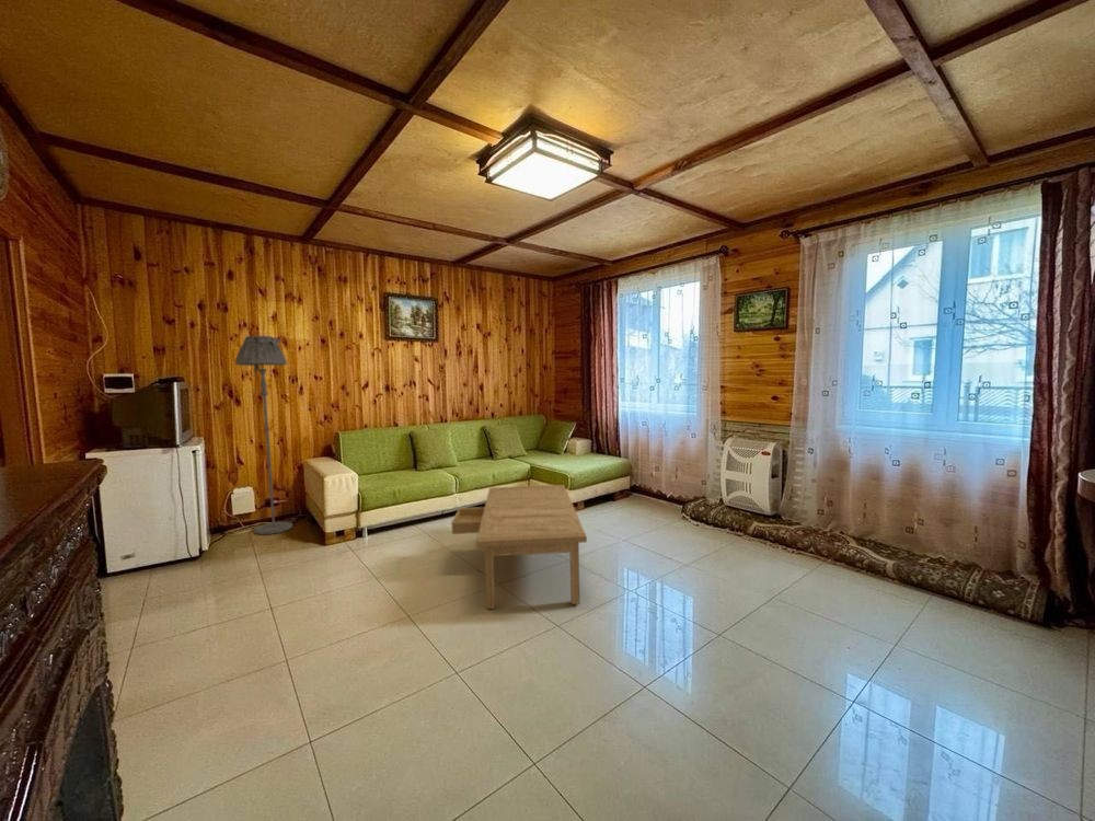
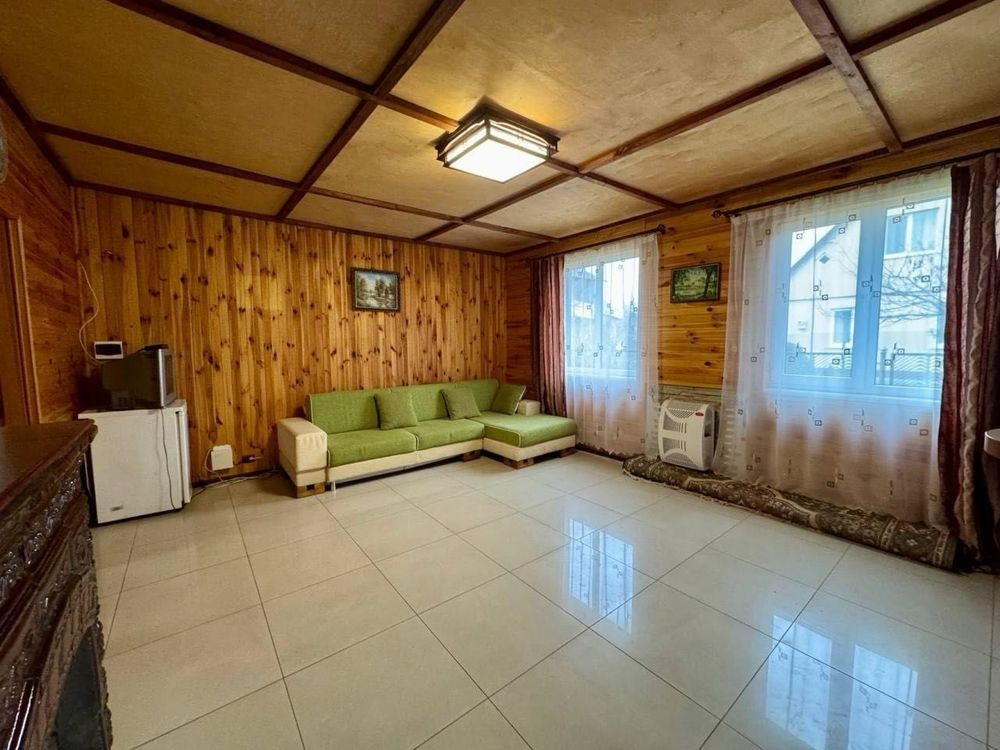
- coffee table [450,484,588,610]
- floor lamp [234,335,293,535]
